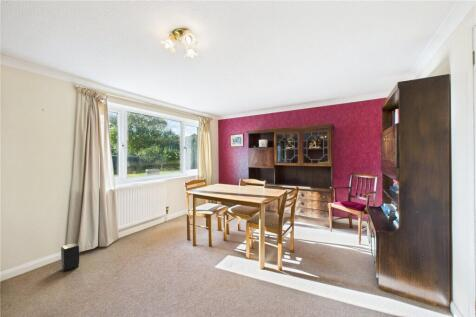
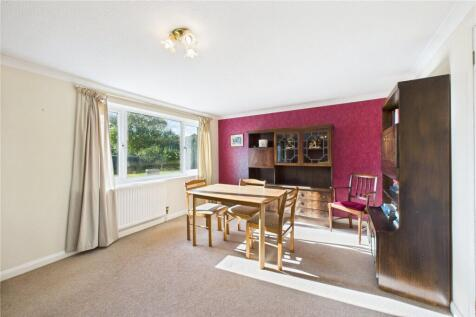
- speaker [60,242,80,273]
